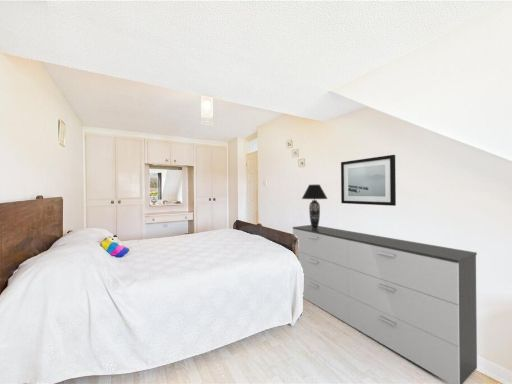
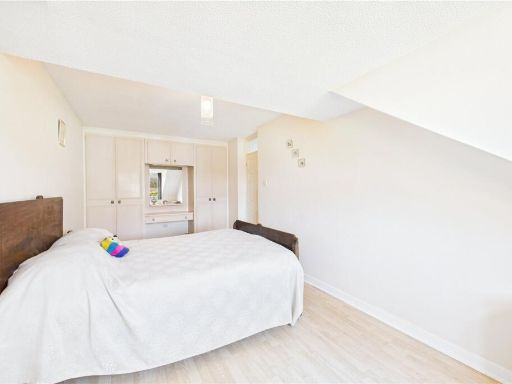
- dresser [292,224,478,384]
- table lamp [301,184,329,229]
- wall art [340,154,397,207]
